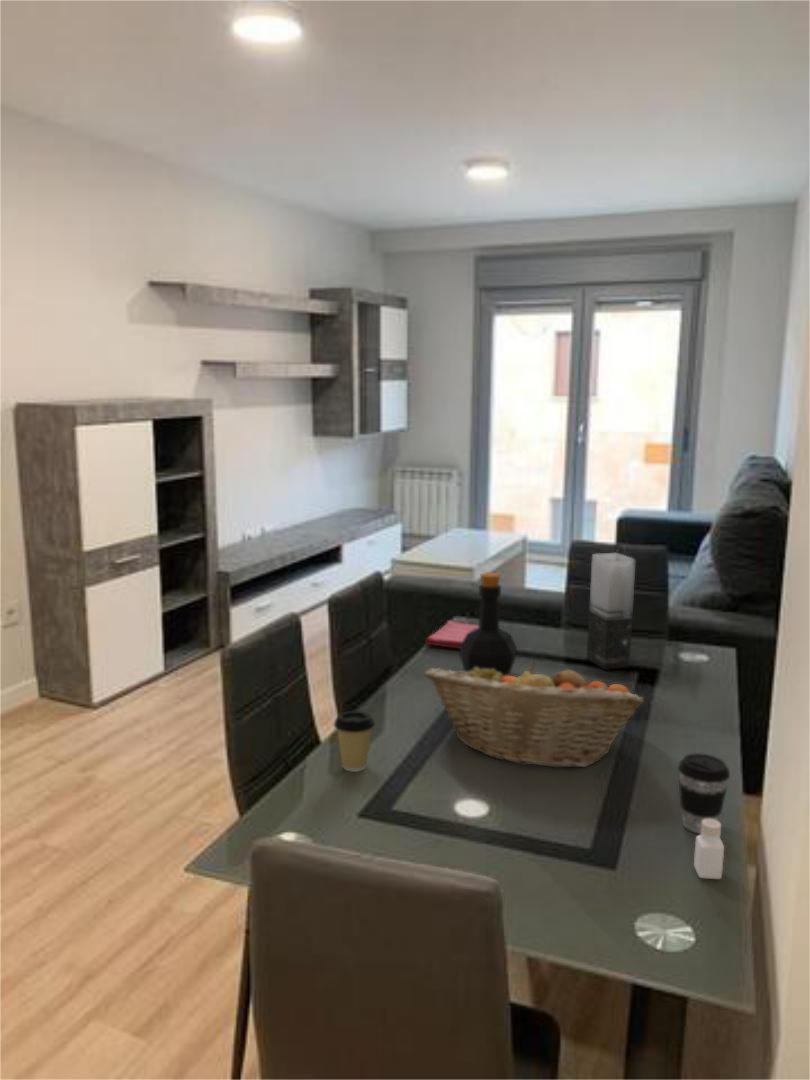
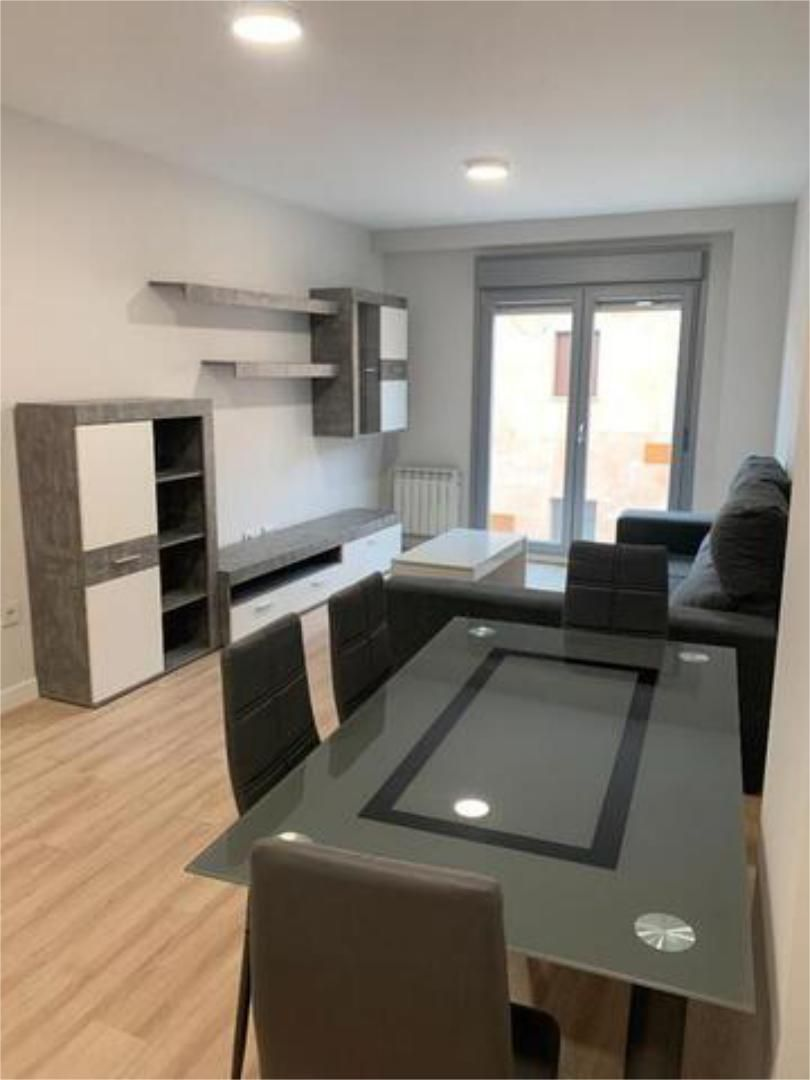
- vase [586,552,637,671]
- bottle [459,571,518,677]
- coffee cup [677,752,731,835]
- pepper shaker [693,818,725,880]
- dish towel [424,619,479,650]
- fruit basket [424,659,645,768]
- coffee cup [333,710,376,773]
